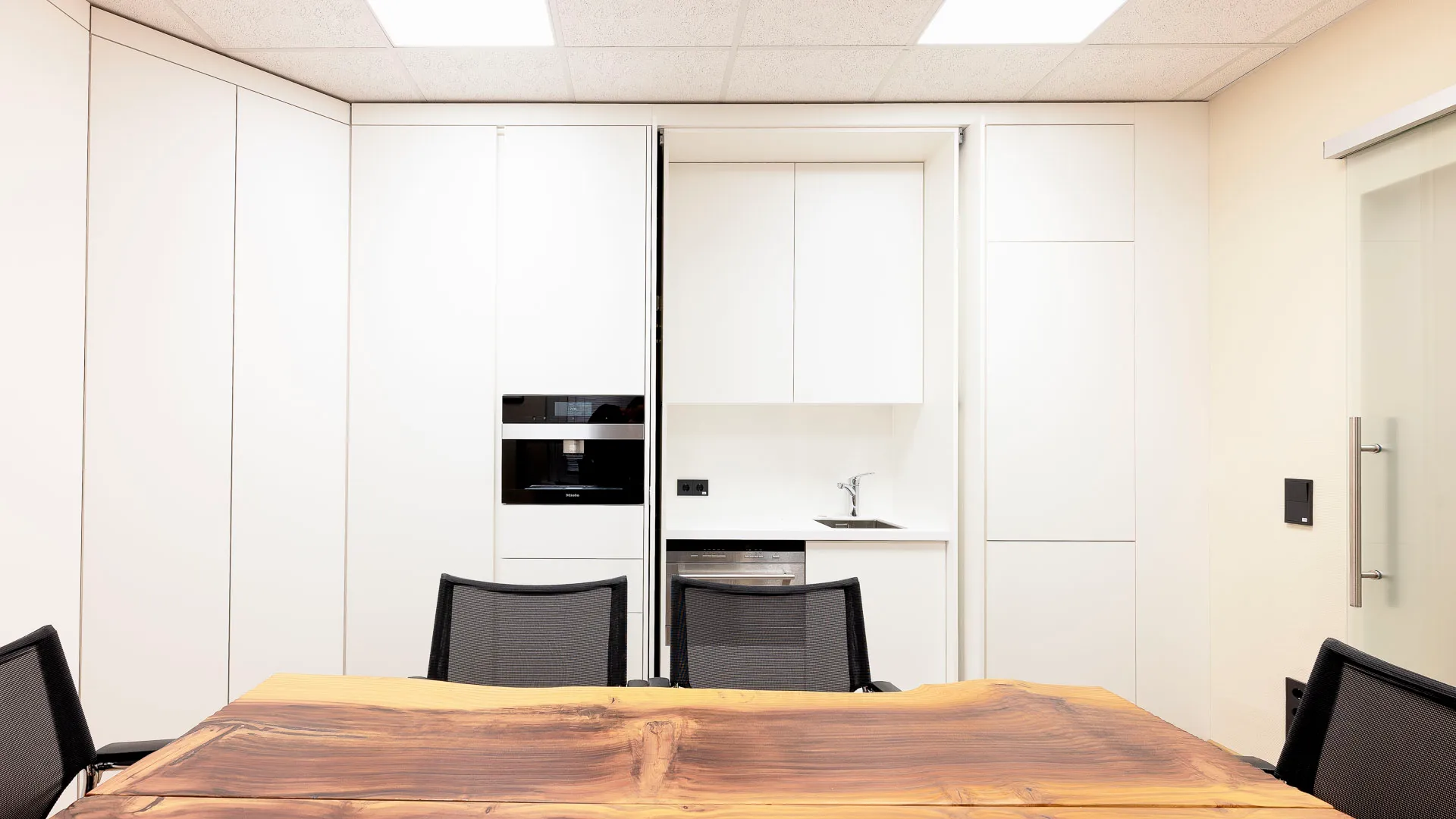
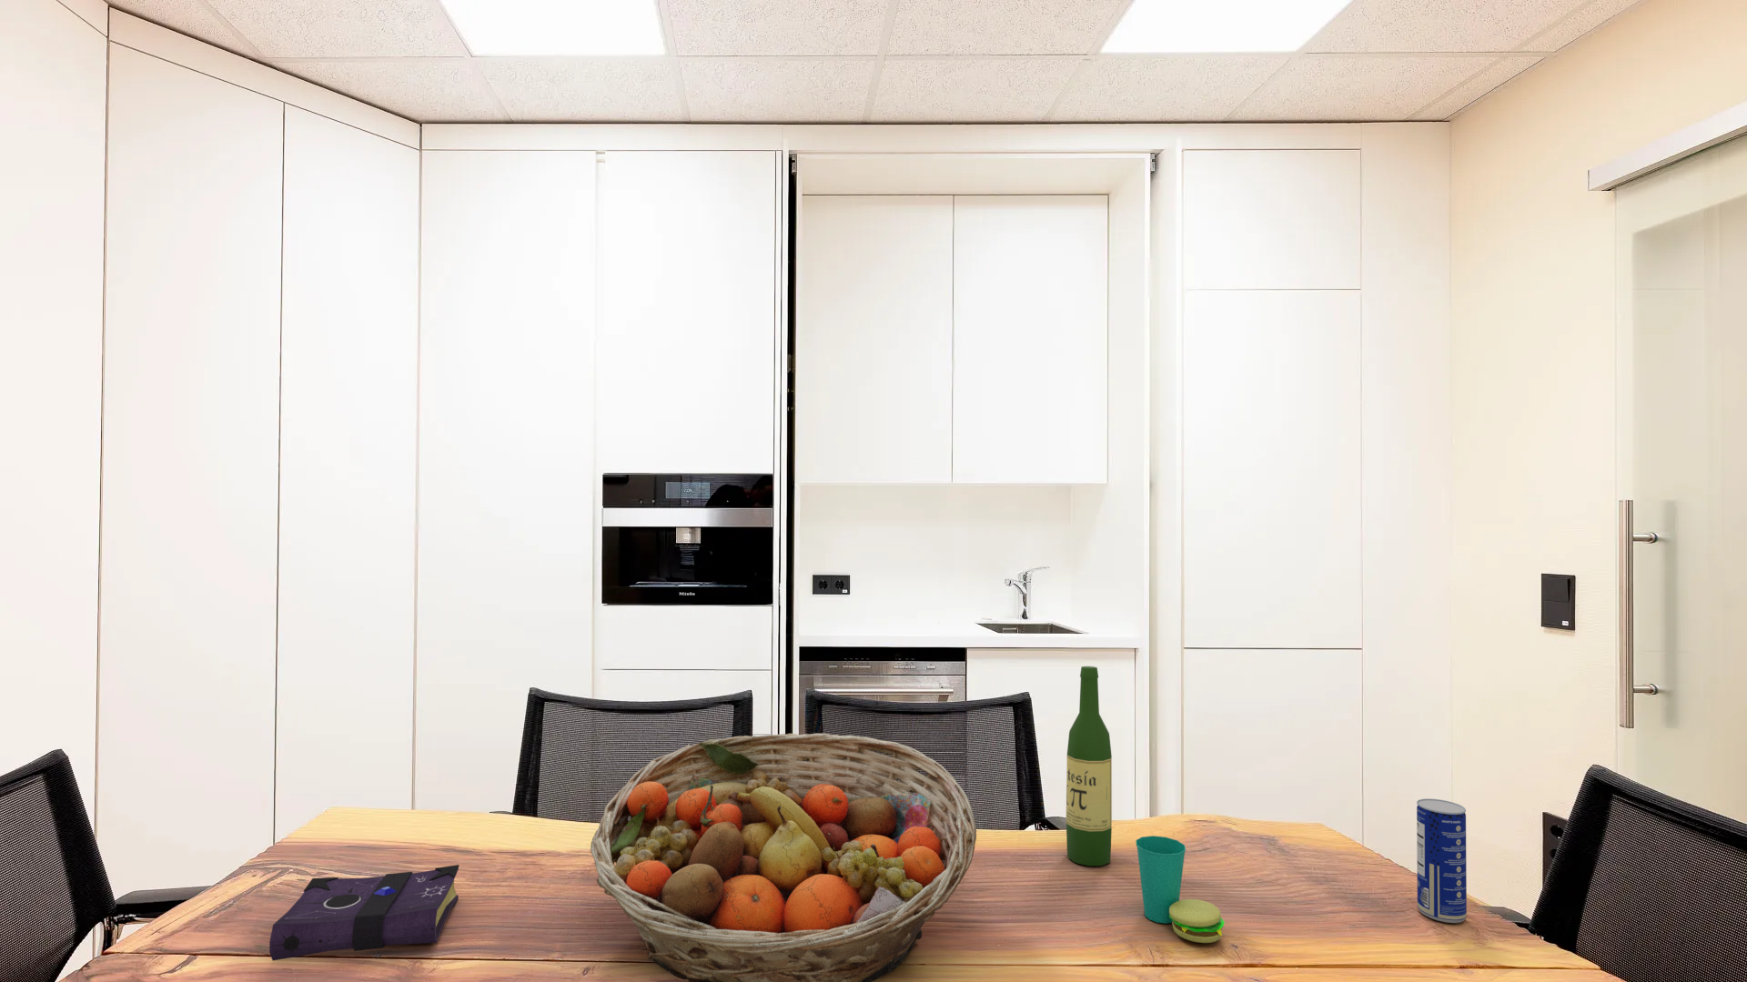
+ wine bottle [1065,665,1112,867]
+ cup [1135,835,1225,944]
+ beverage can [1416,799,1467,923]
+ book [269,863,461,962]
+ fruit basket [589,733,977,982]
